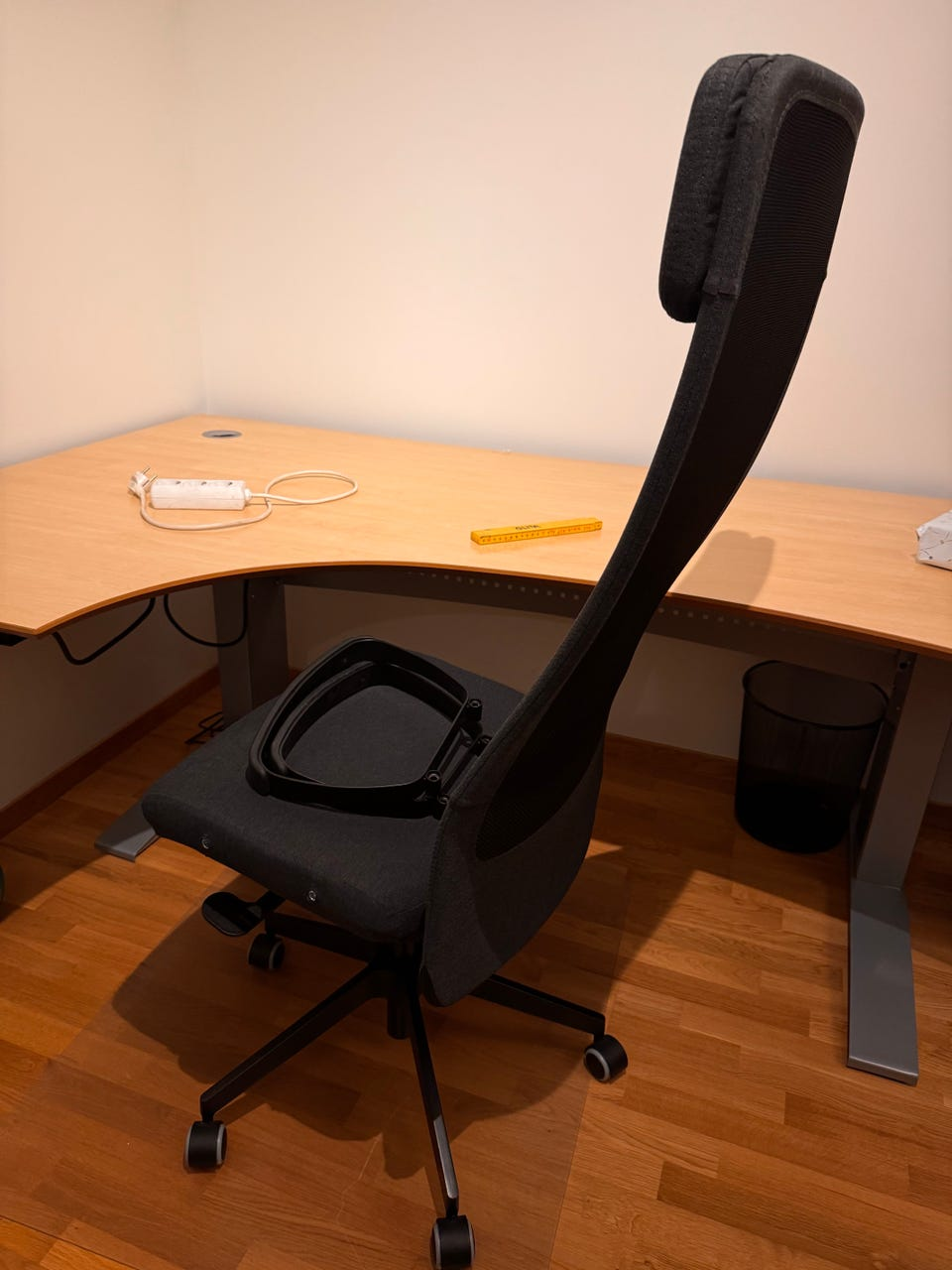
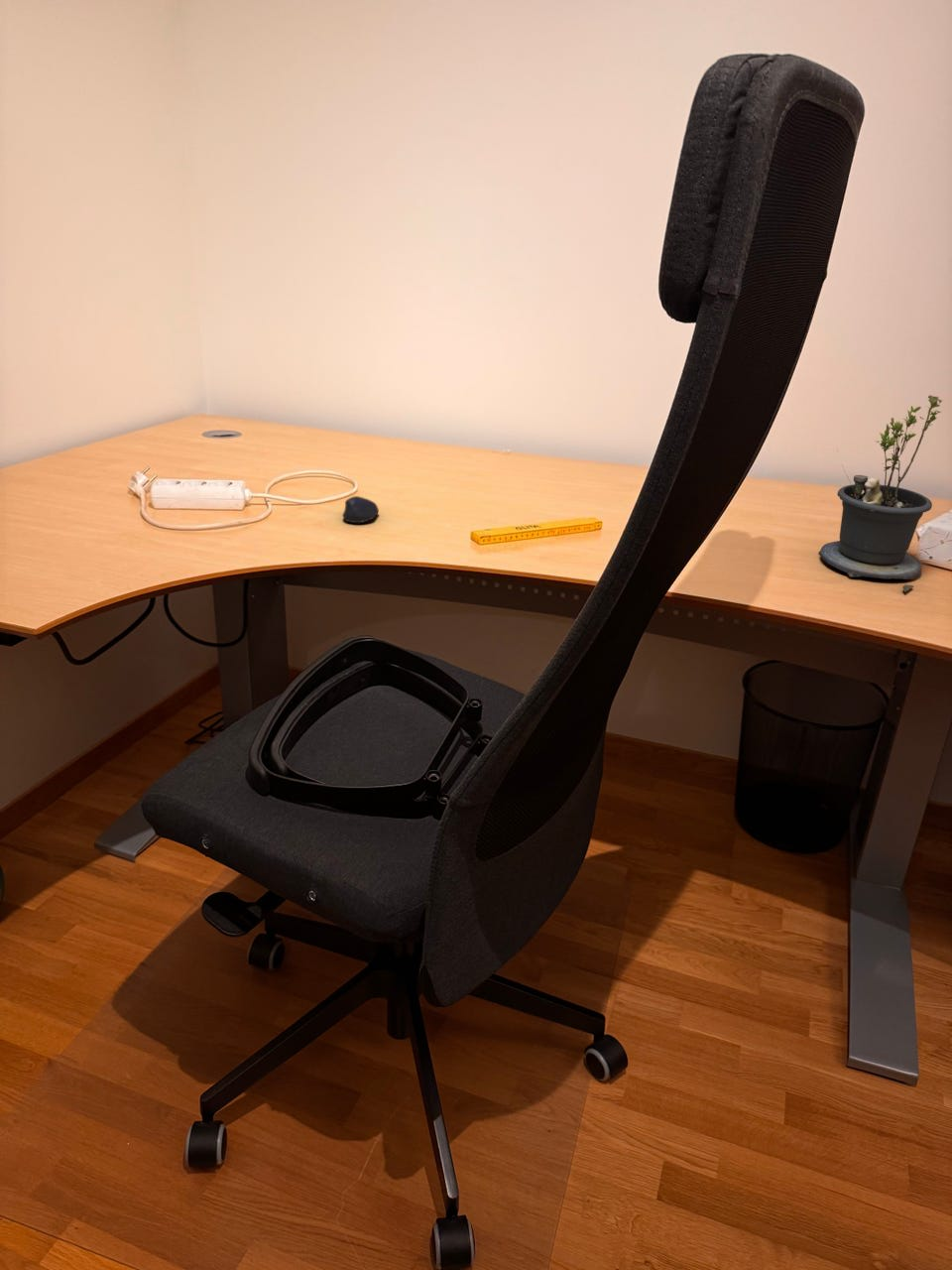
+ computer mouse [342,495,380,524]
+ potted plant [817,394,943,593]
